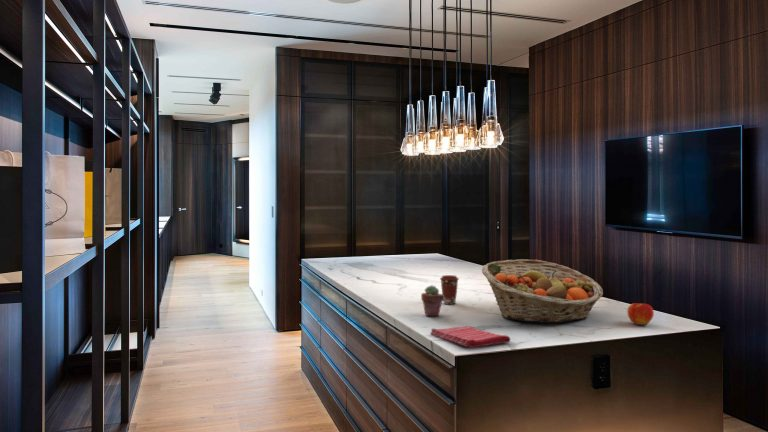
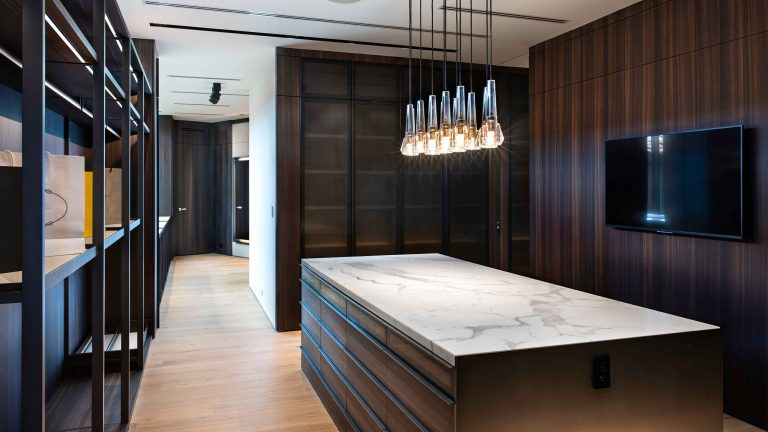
- apple [626,302,655,326]
- coffee cup [439,274,460,305]
- dish towel [429,325,511,349]
- potted succulent [420,284,444,317]
- fruit basket [481,258,604,324]
